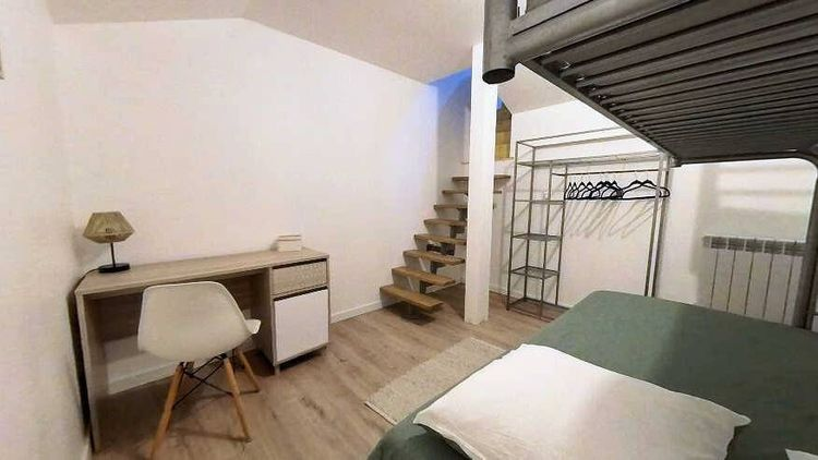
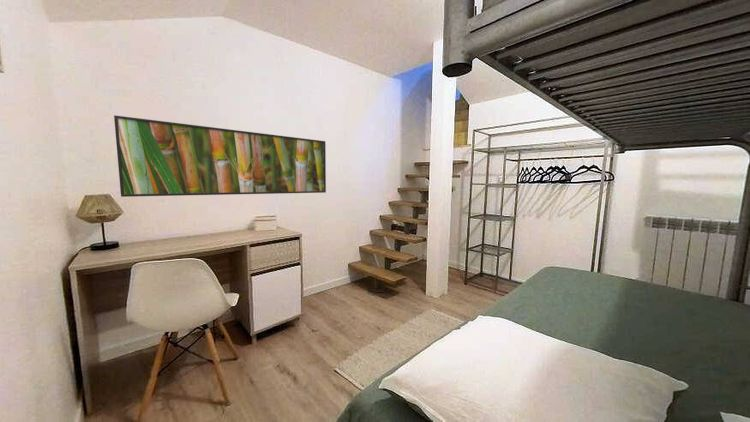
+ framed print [113,114,327,198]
